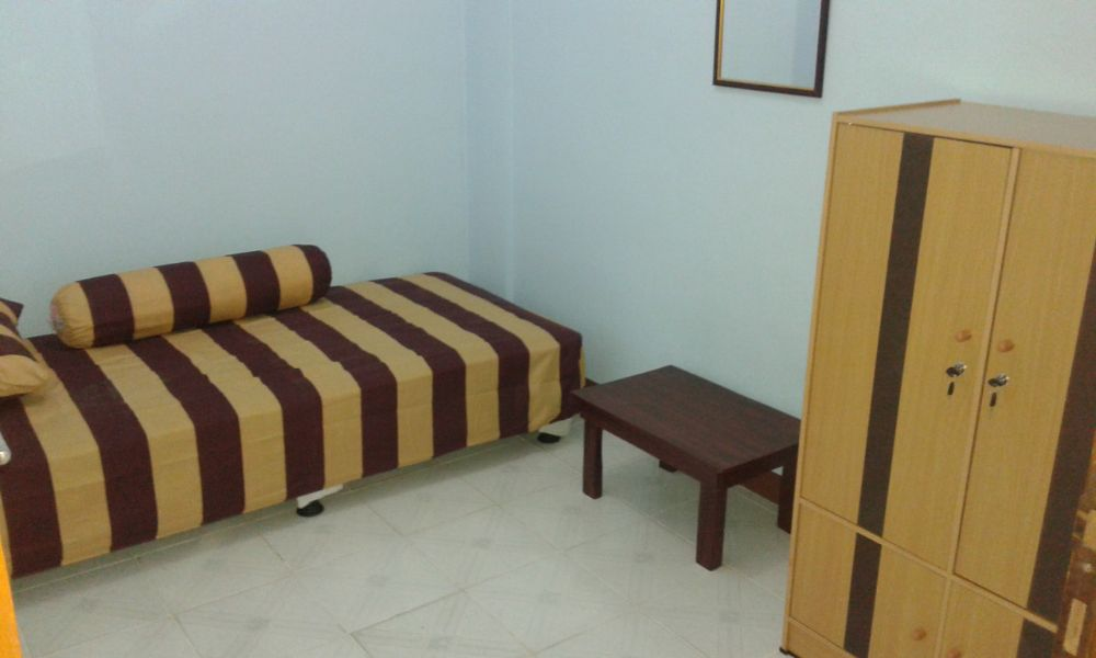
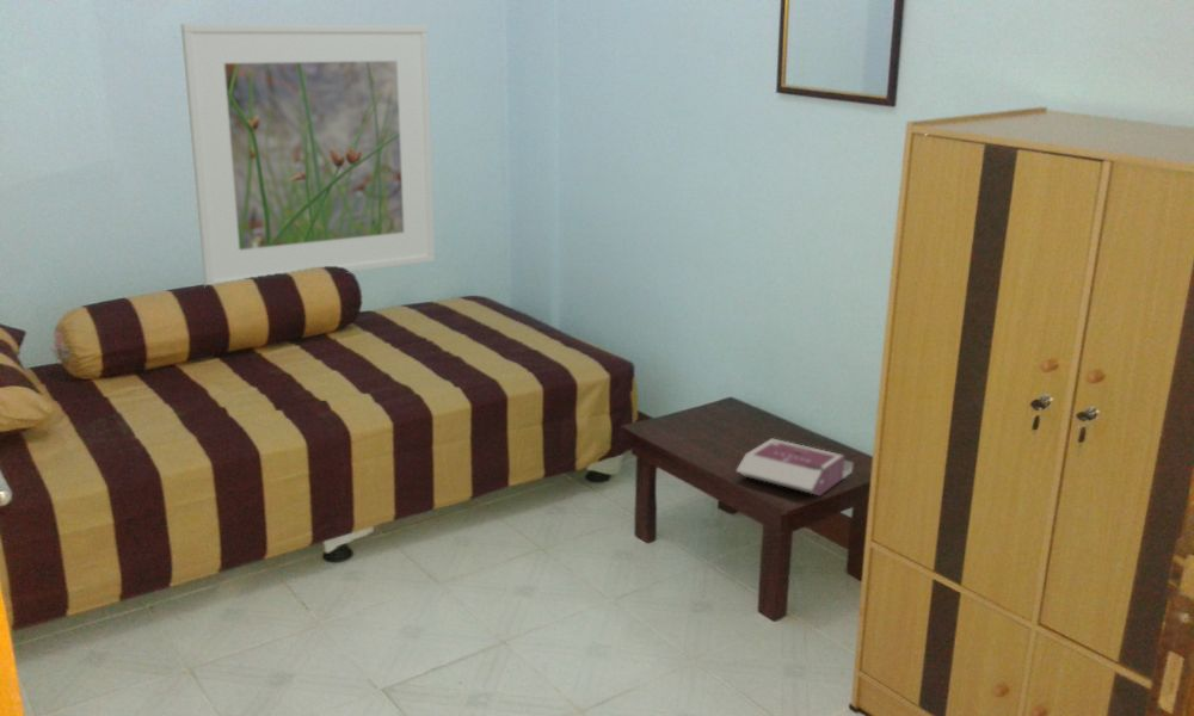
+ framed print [180,23,436,286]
+ book [736,437,854,496]
